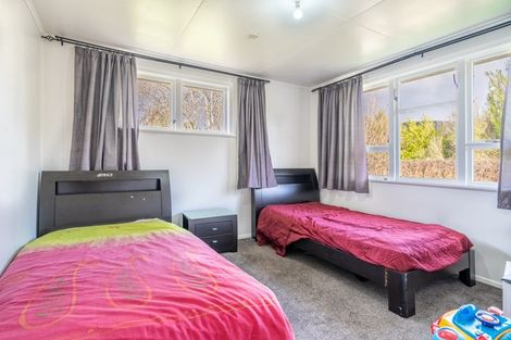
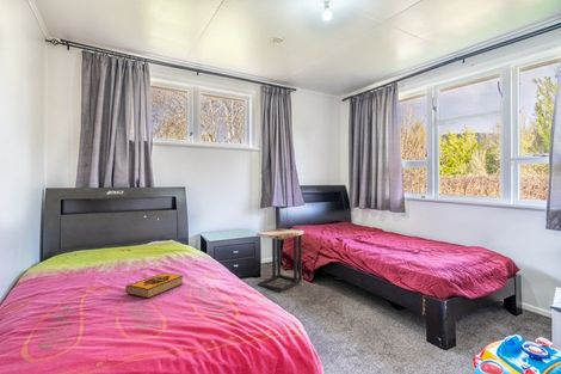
+ hardback book [124,271,184,300]
+ side table [255,227,306,293]
